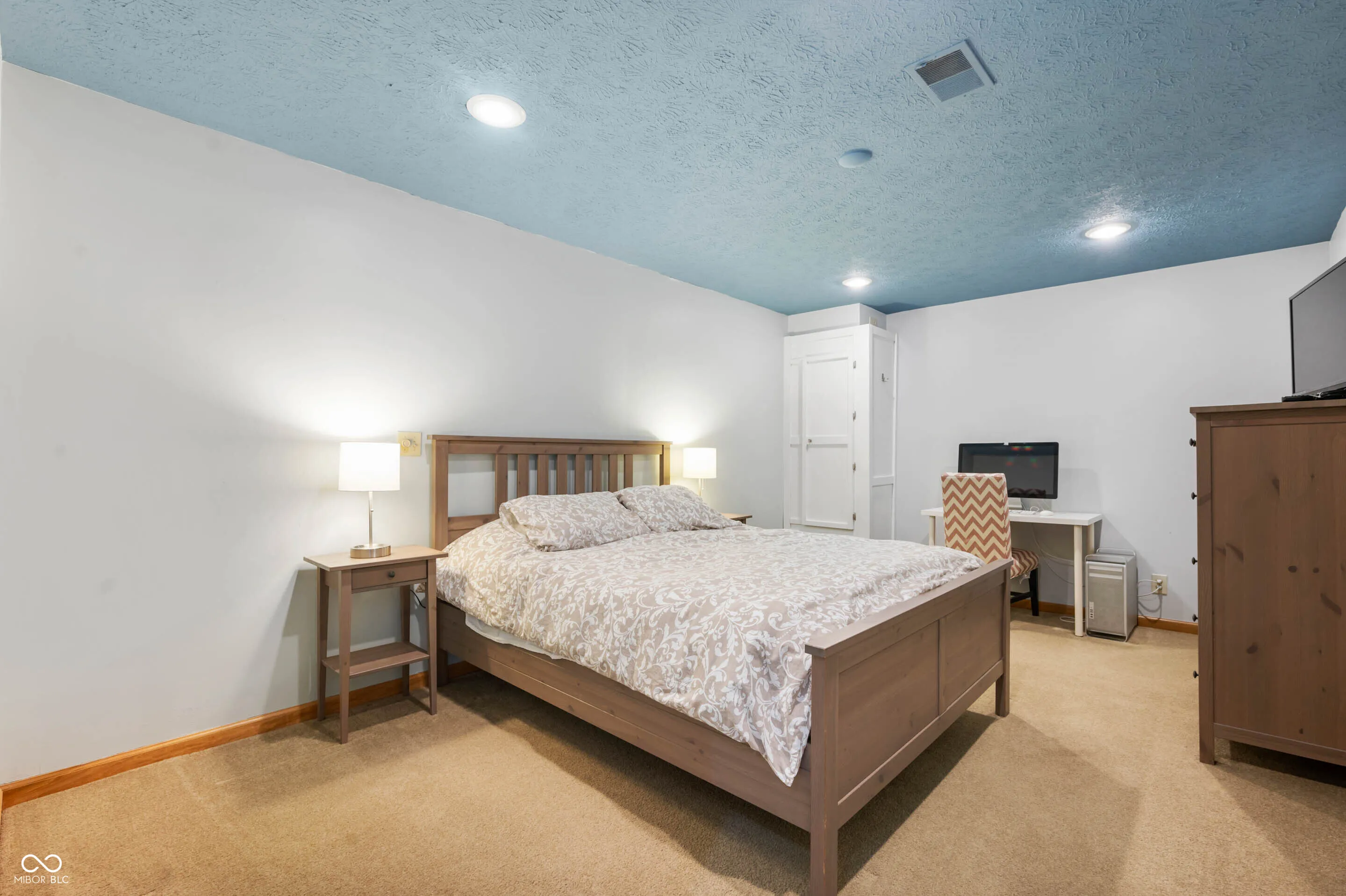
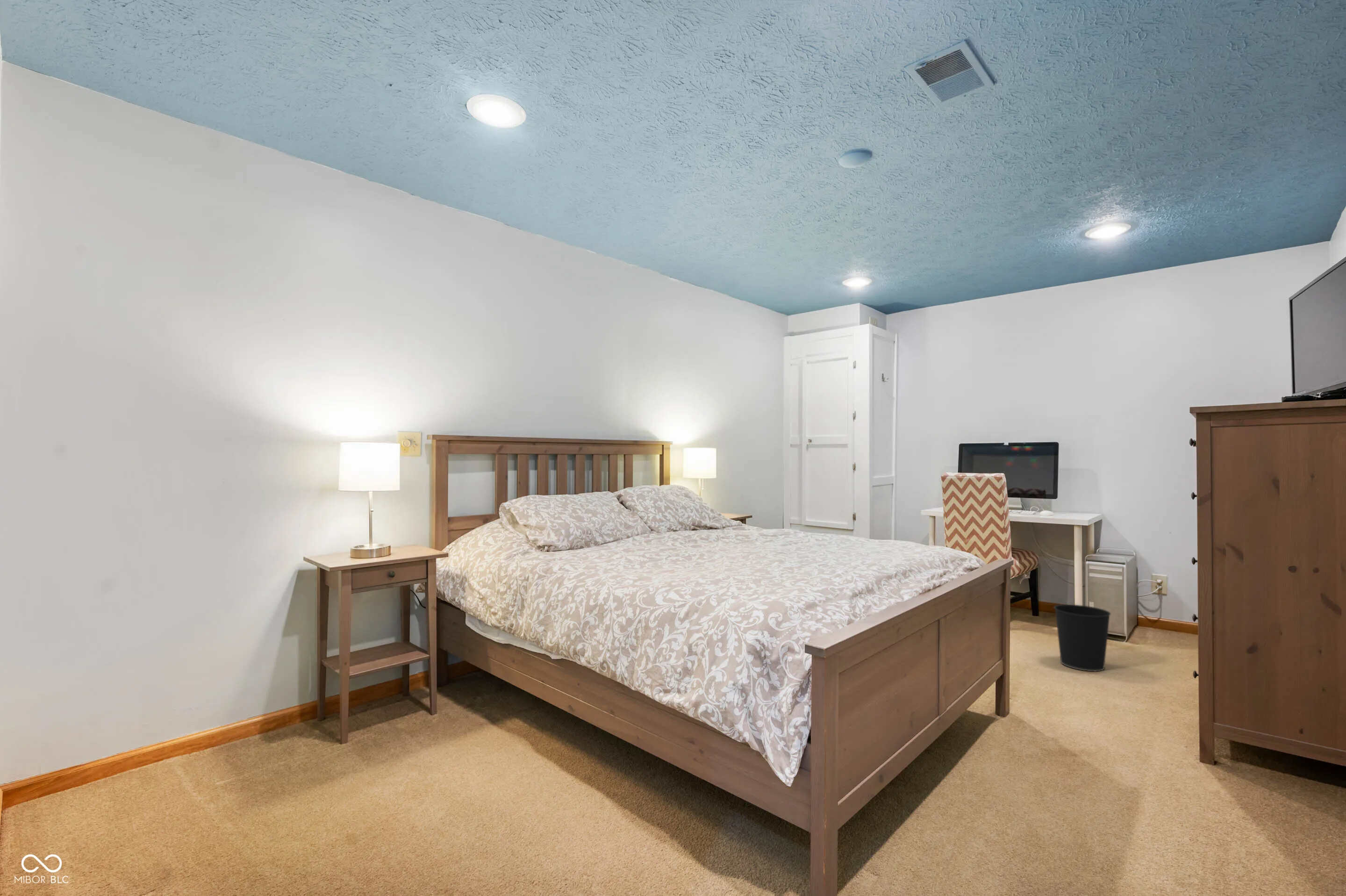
+ wastebasket [1053,604,1111,672]
